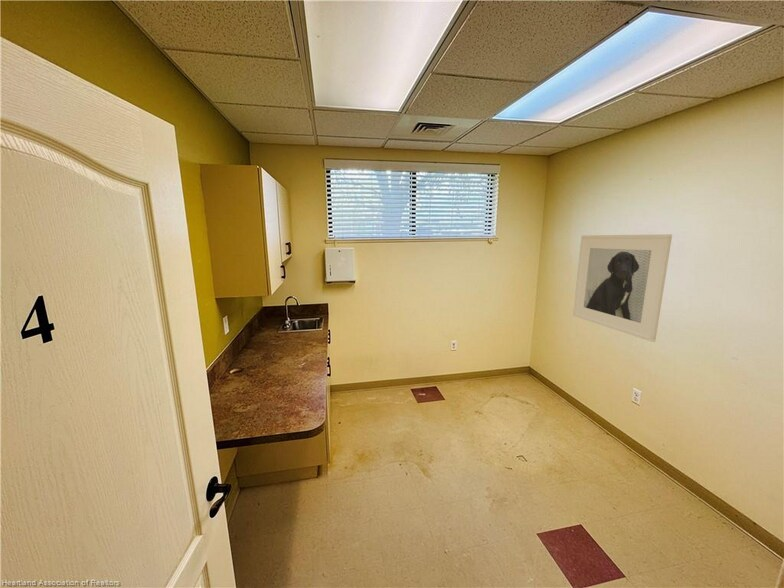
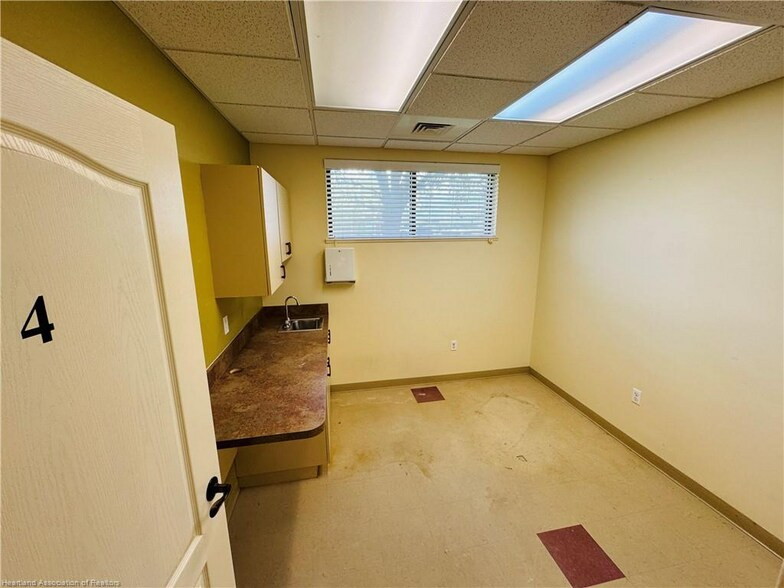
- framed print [572,233,673,343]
